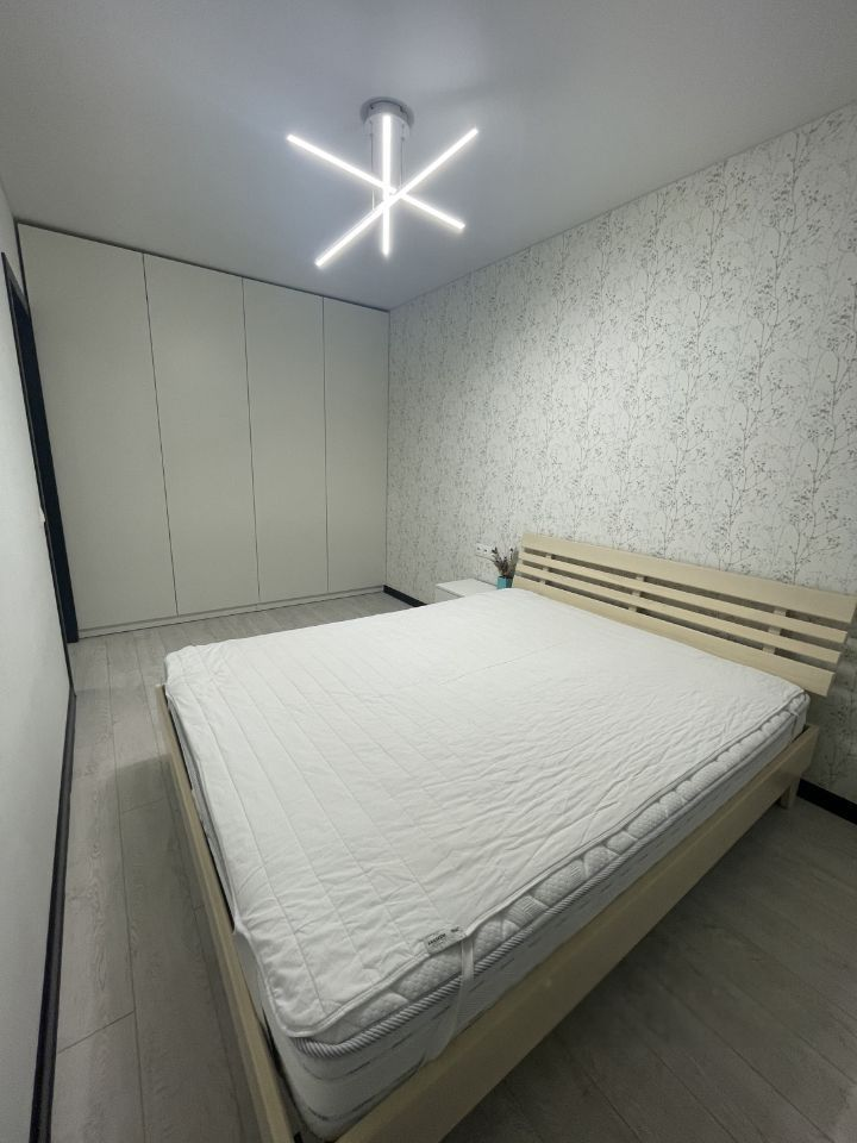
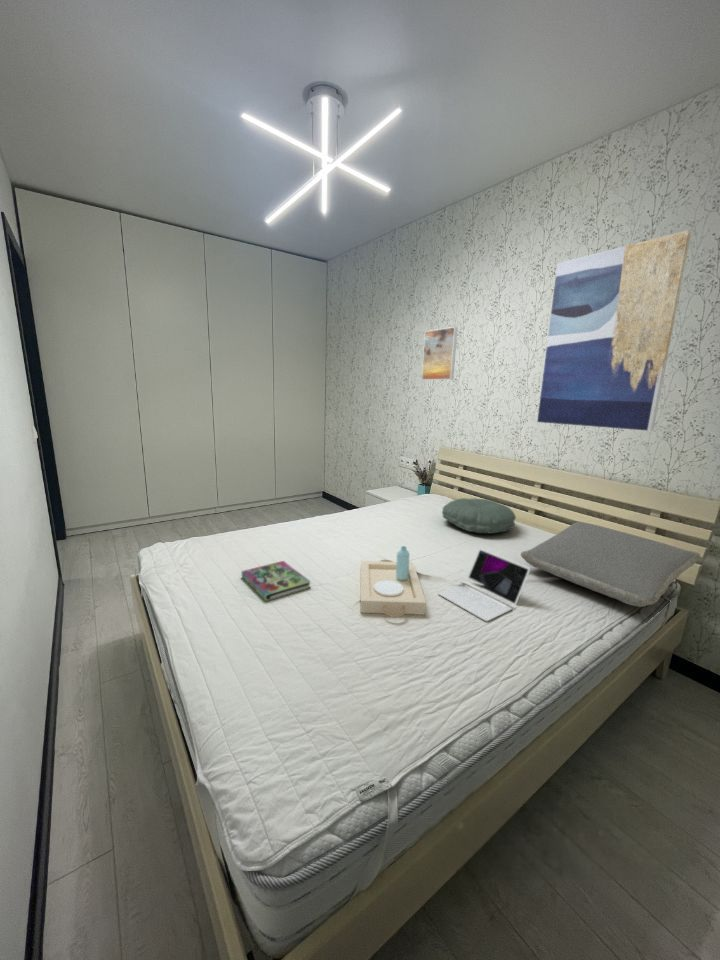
+ pillow [441,497,517,535]
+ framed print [421,326,458,381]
+ serving tray [360,545,427,618]
+ pillow [520,521,701,608]
+ book [241,560,312,602]
+ wall art [536,229,692,432]
+ laptop [437,547,531,622]
